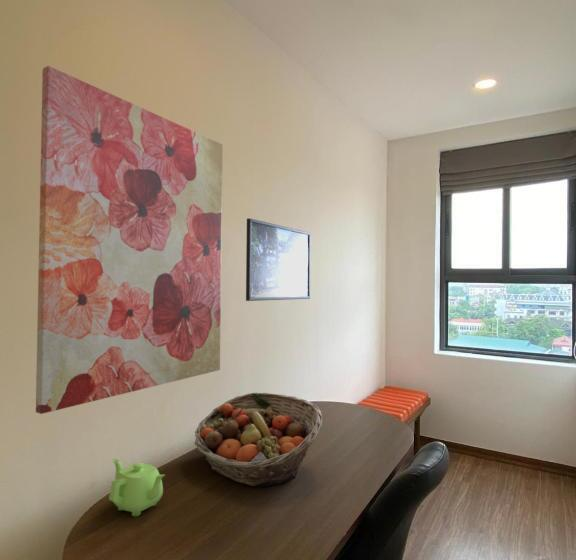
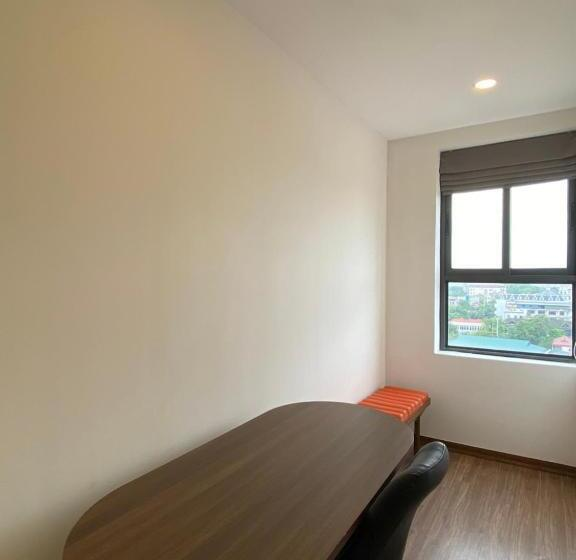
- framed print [245,217,312,302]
- fruit basket [194,392,324,487]
- wall art [35,65,224,415]
- teapot [108,458,166,517]
